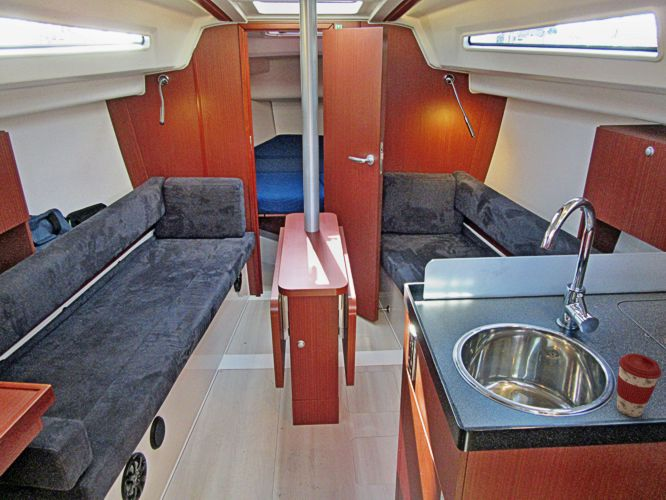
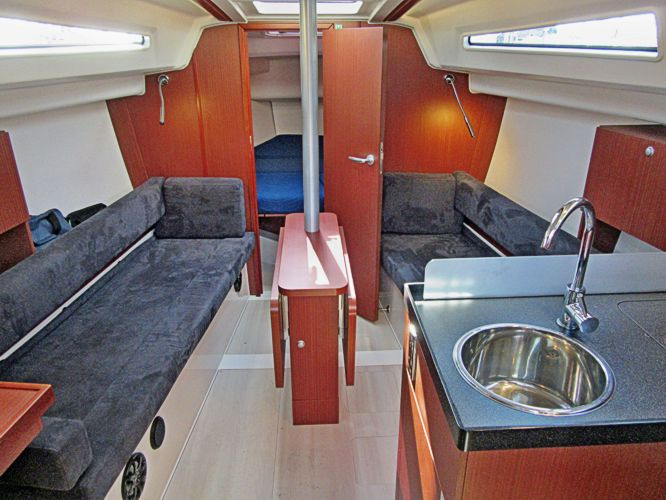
- coffee cup [616,352,662,418]
